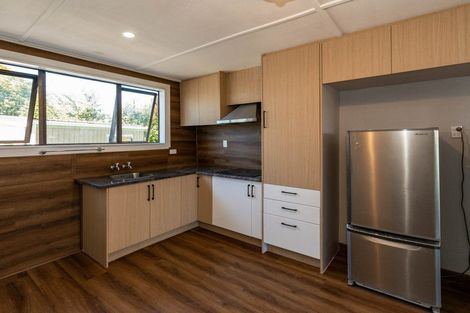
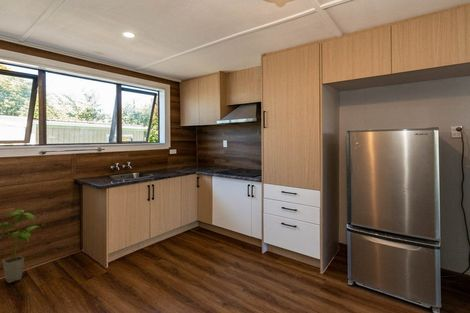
+ house plant [0,209,40,284]
